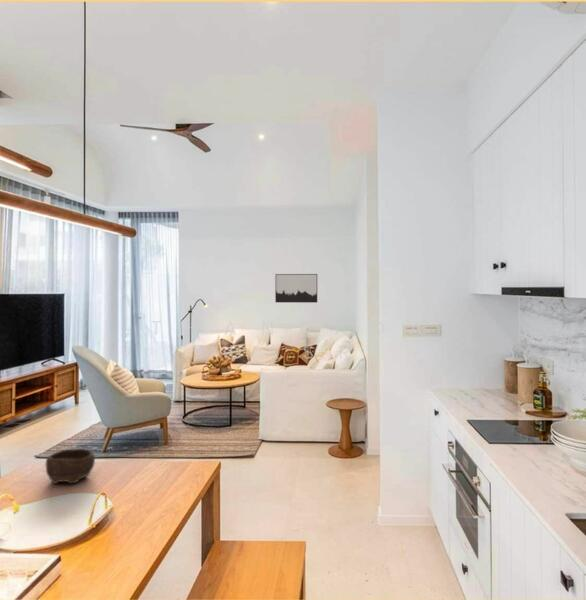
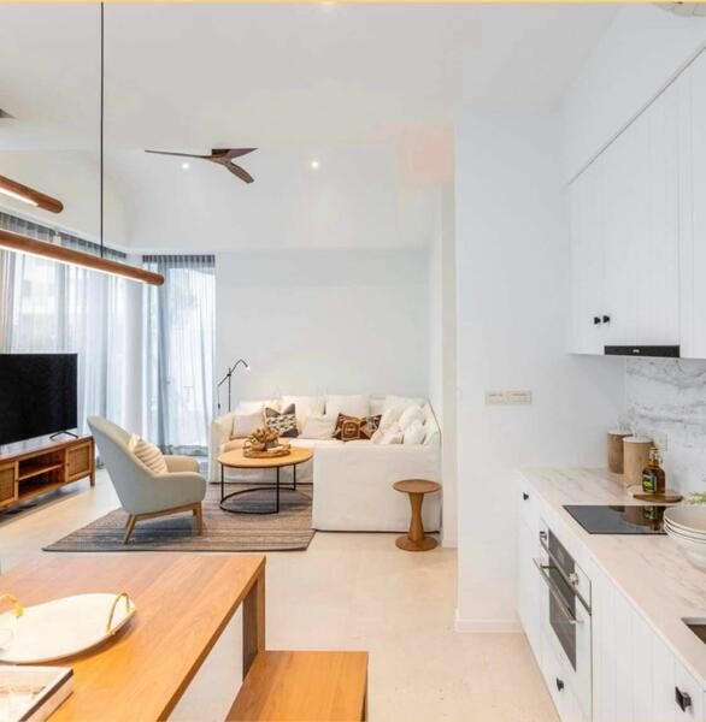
- wall art [274,273,318,304]
- bowl [45,448,96,485]
